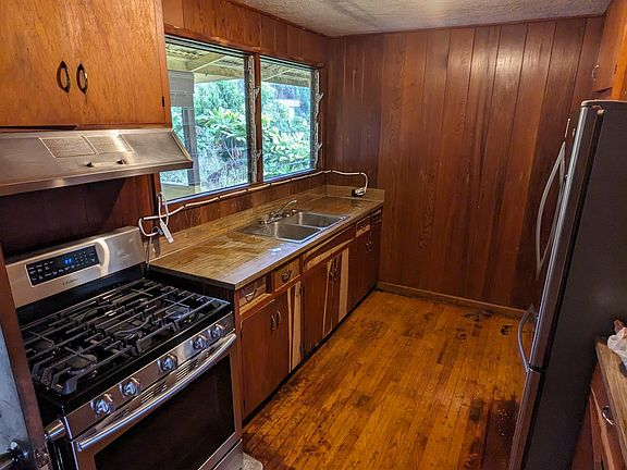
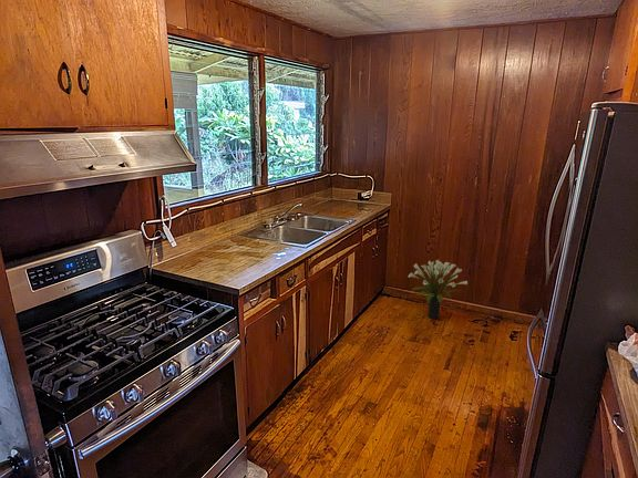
+ potted plant [408,259,469,321]
